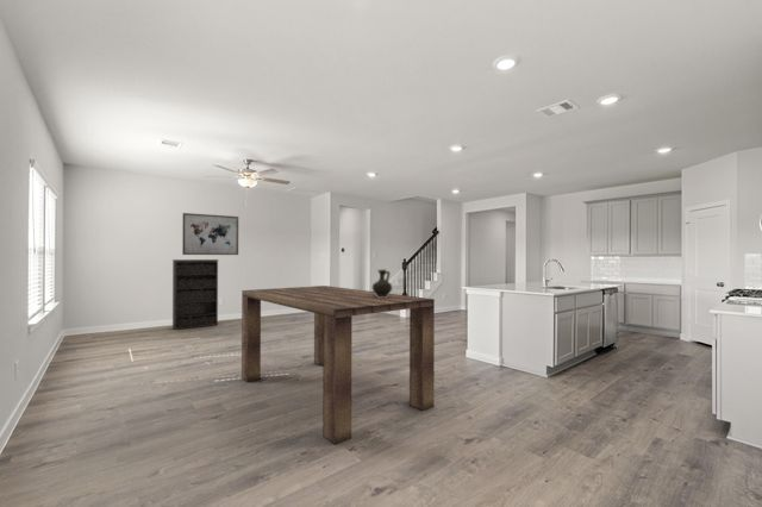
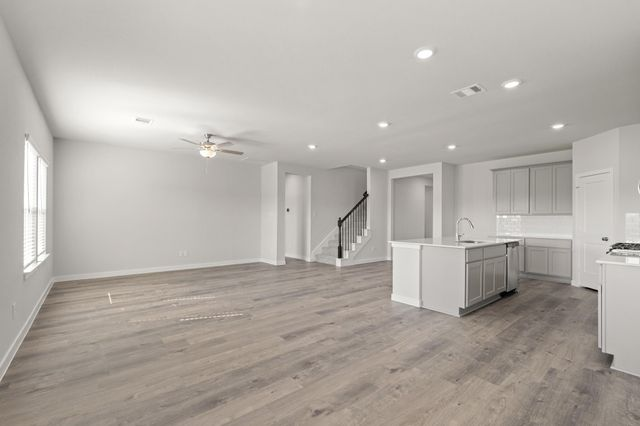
- bookshelf [171,258,220,331]
- dining table [241,284,436,446]
- ceramic jug [371,268,393,298]
- wall art [181,212,239,256]
